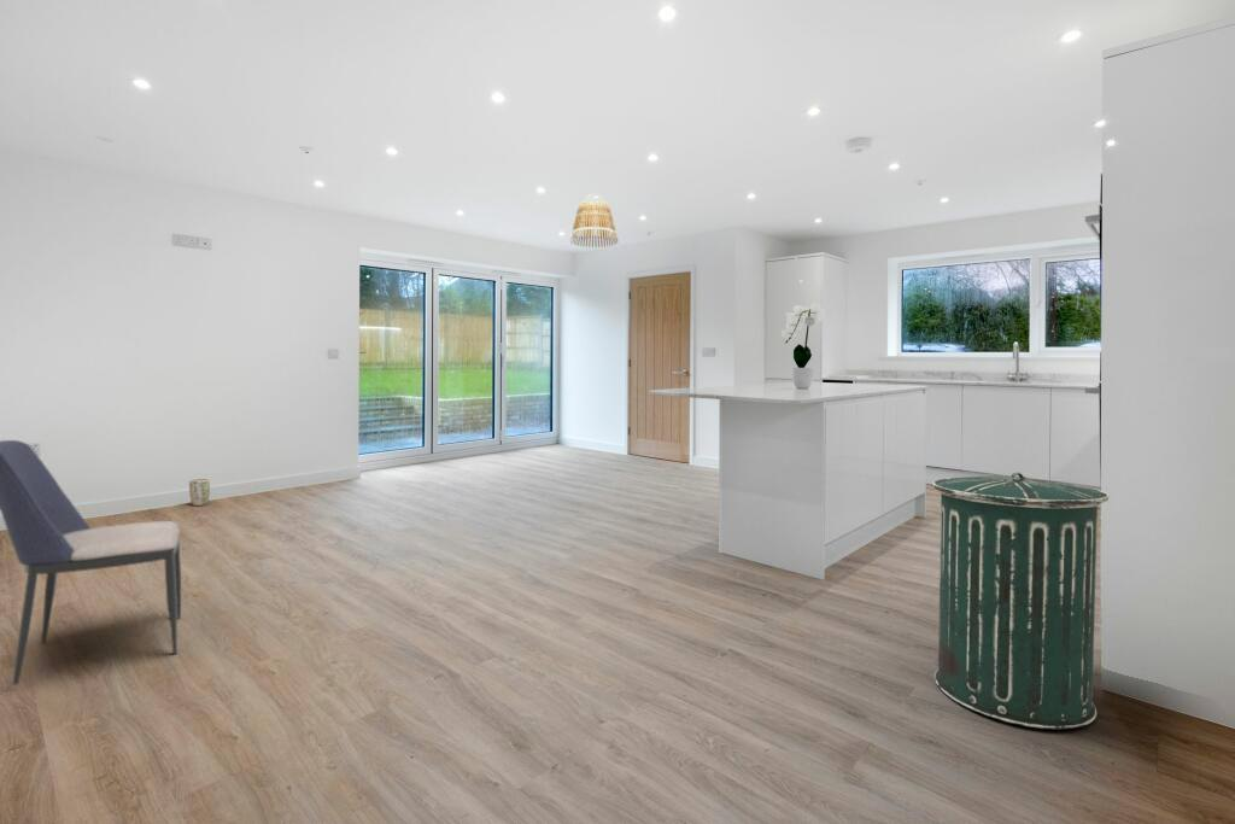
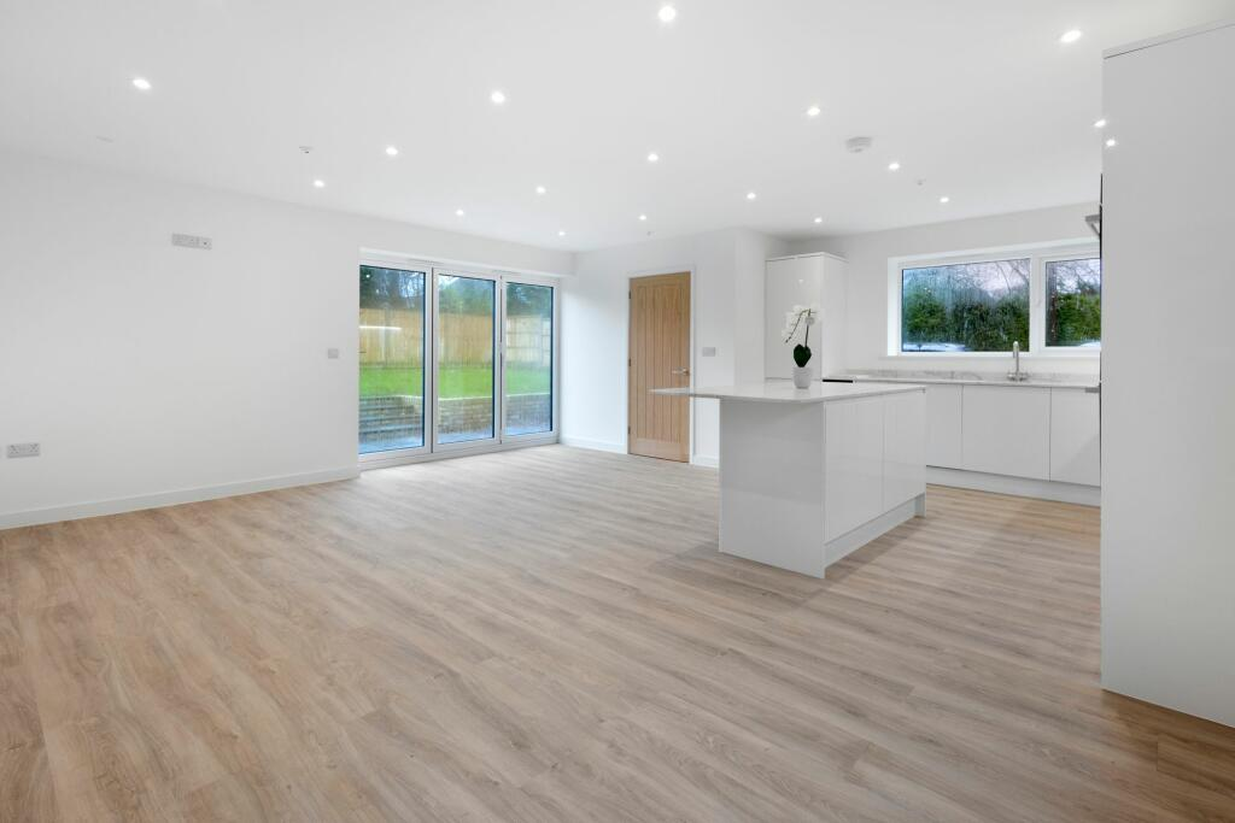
- trash can [932,472,1110,730]
- plant pot [188,478,211,507]
- chair [0,439,182,686]
- lamp shade [568,193,620,249]
